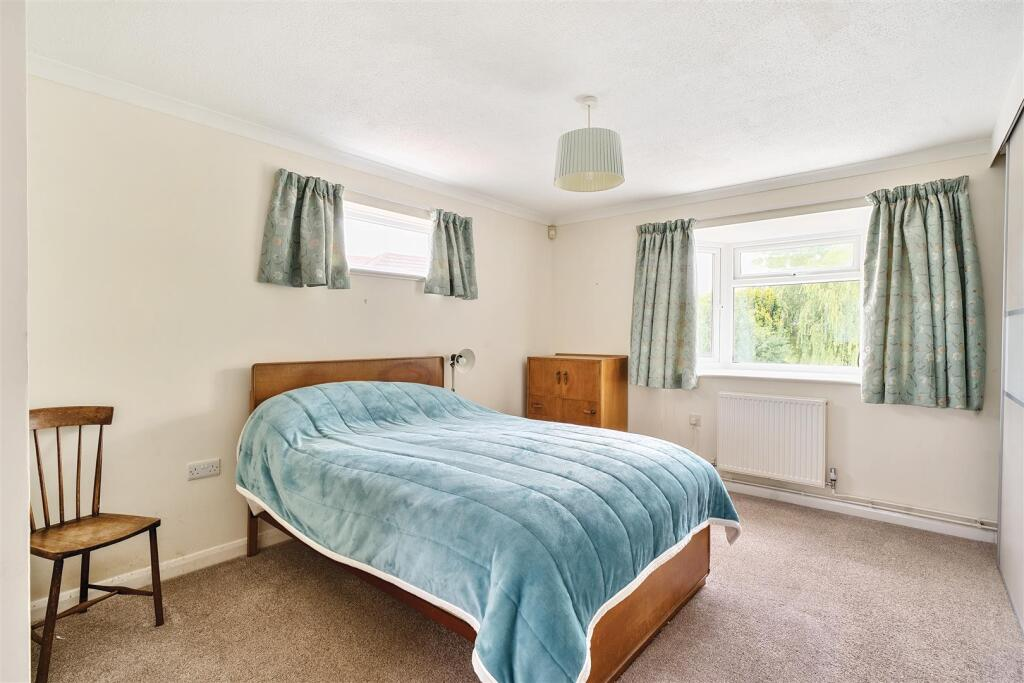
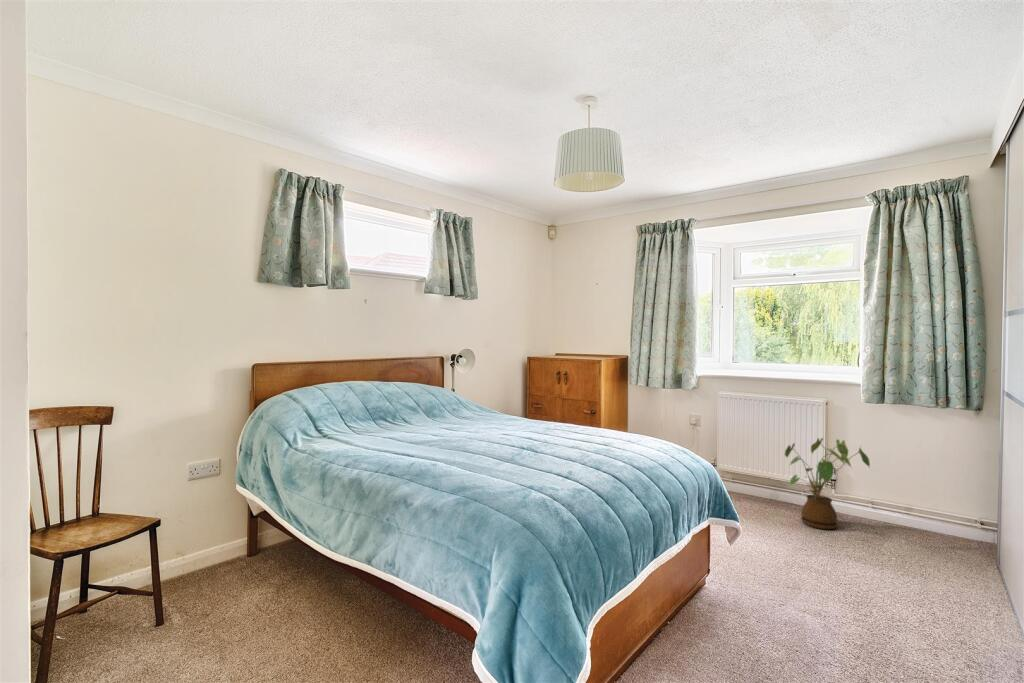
+ house plant [784,437,871,530]
